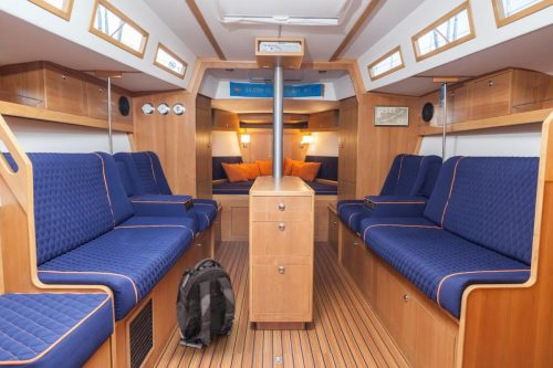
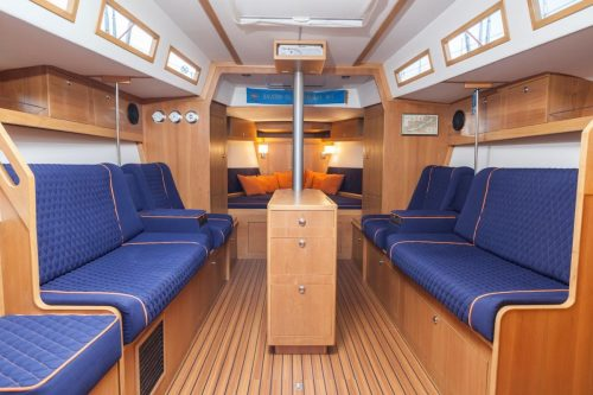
- backpack [175,256,237,349]
